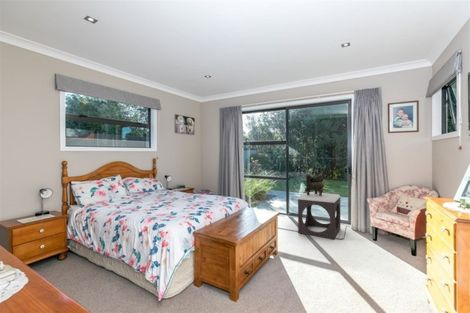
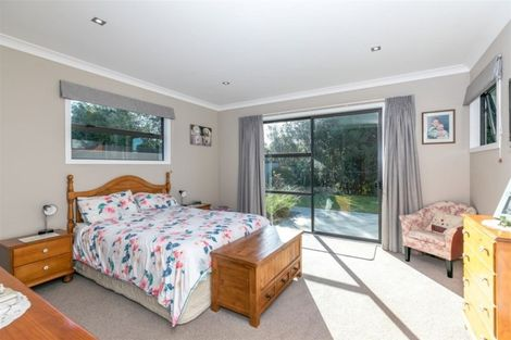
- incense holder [305,172,325,196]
- footstool [297,191,341,241]
